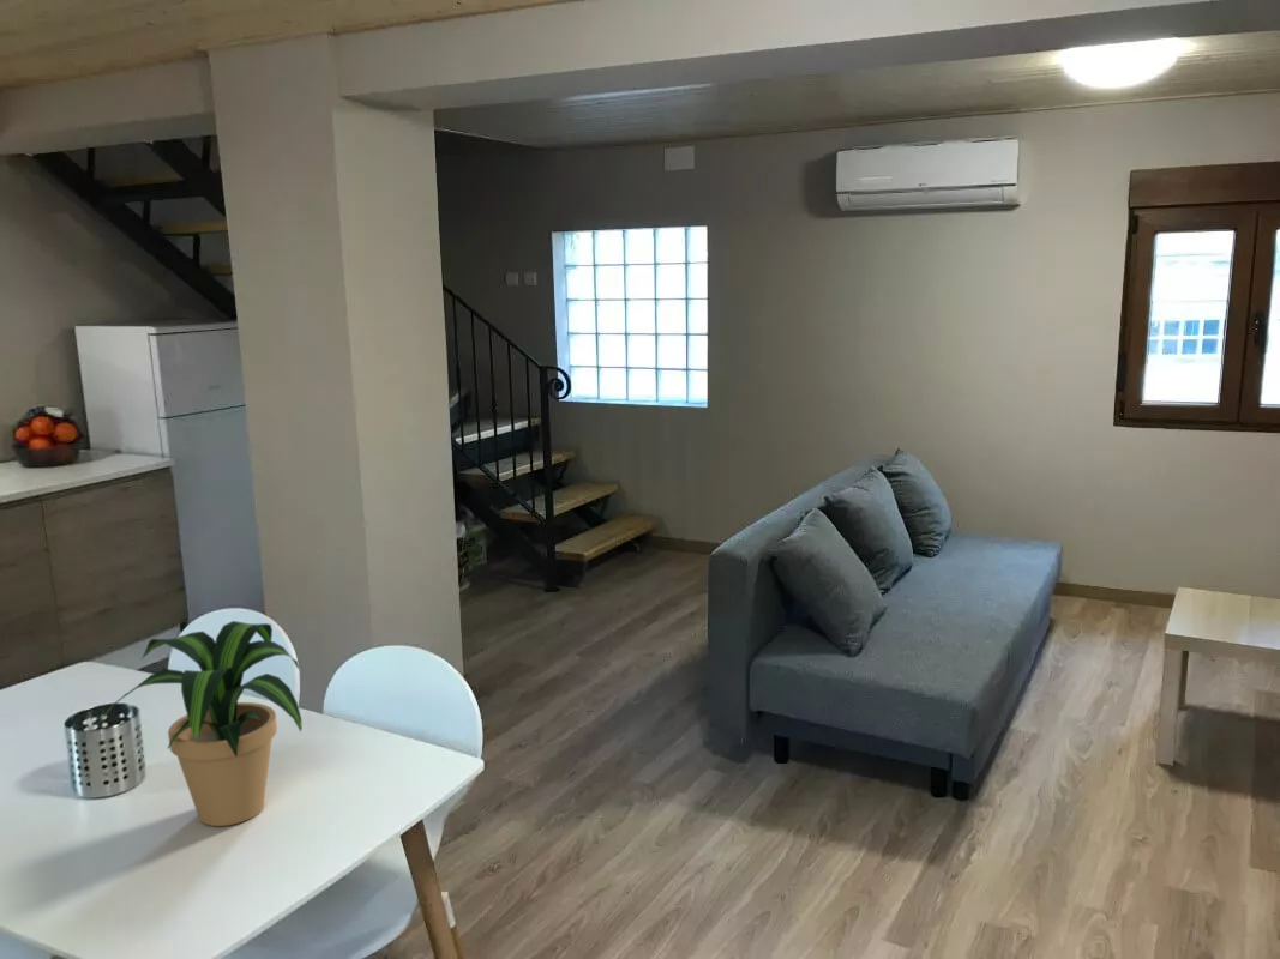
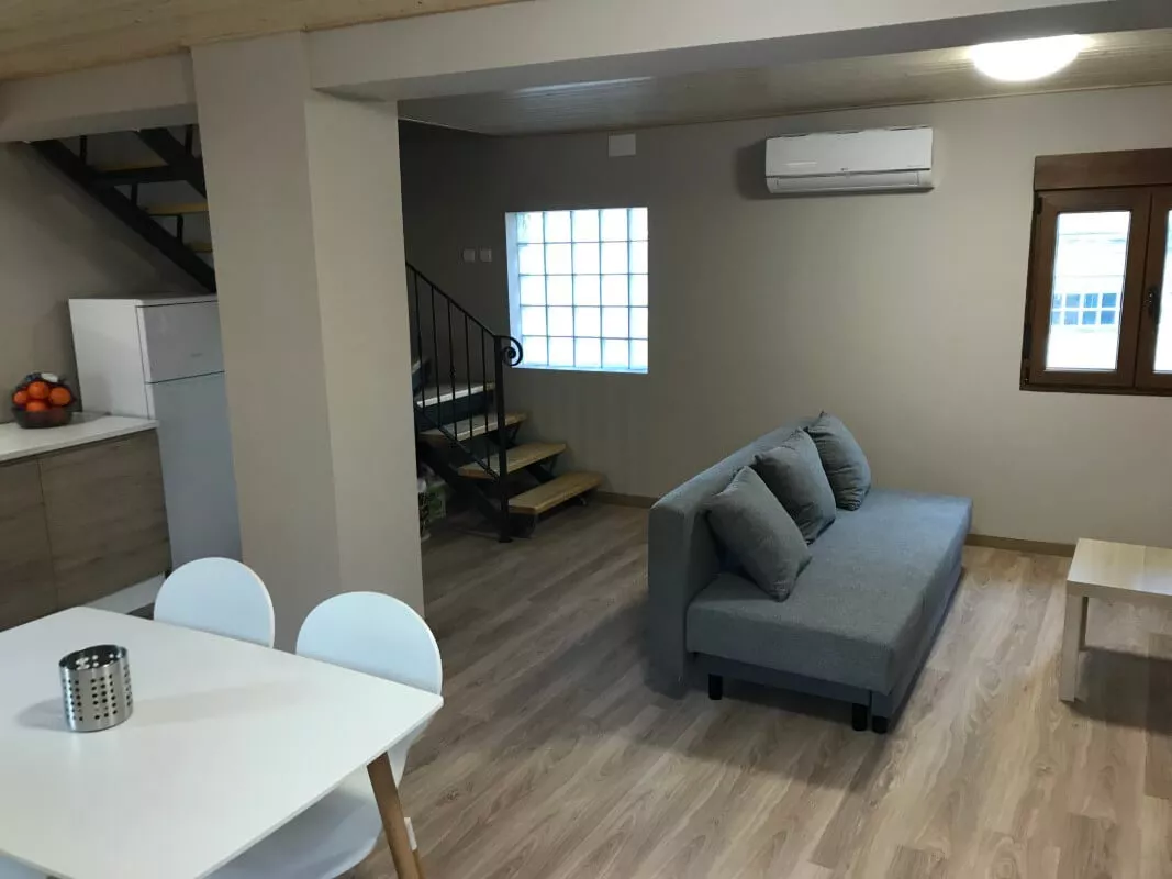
- potted plant [98,620,304,827]
